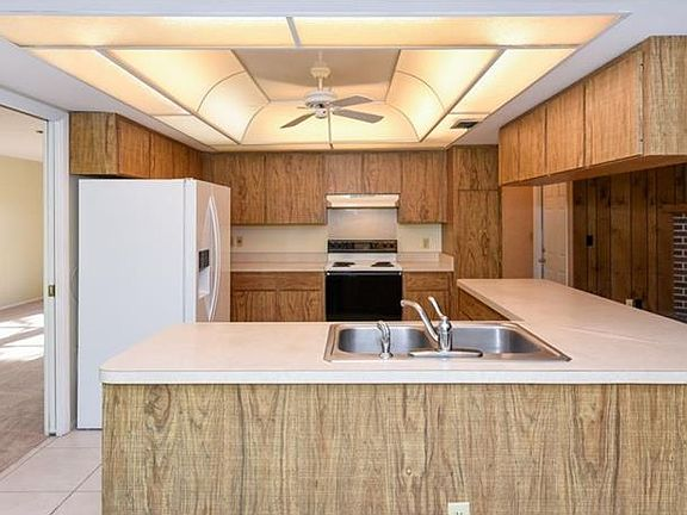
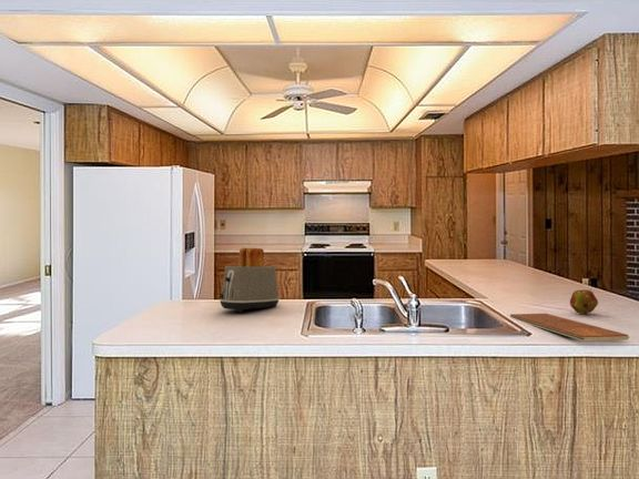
+ chopping board [509,313,630,343]
+ toaster [219,247,280,314]
+ fruit [569,288,599,315]
